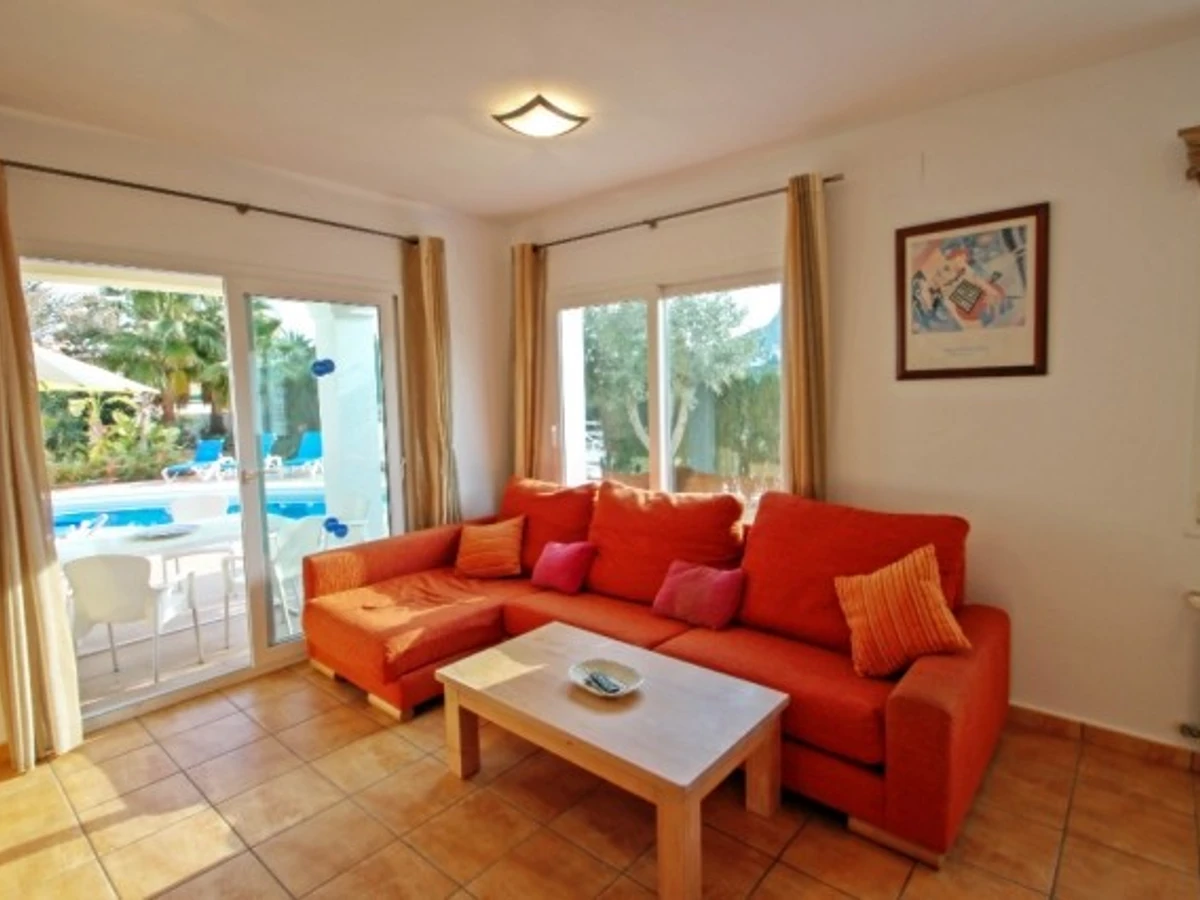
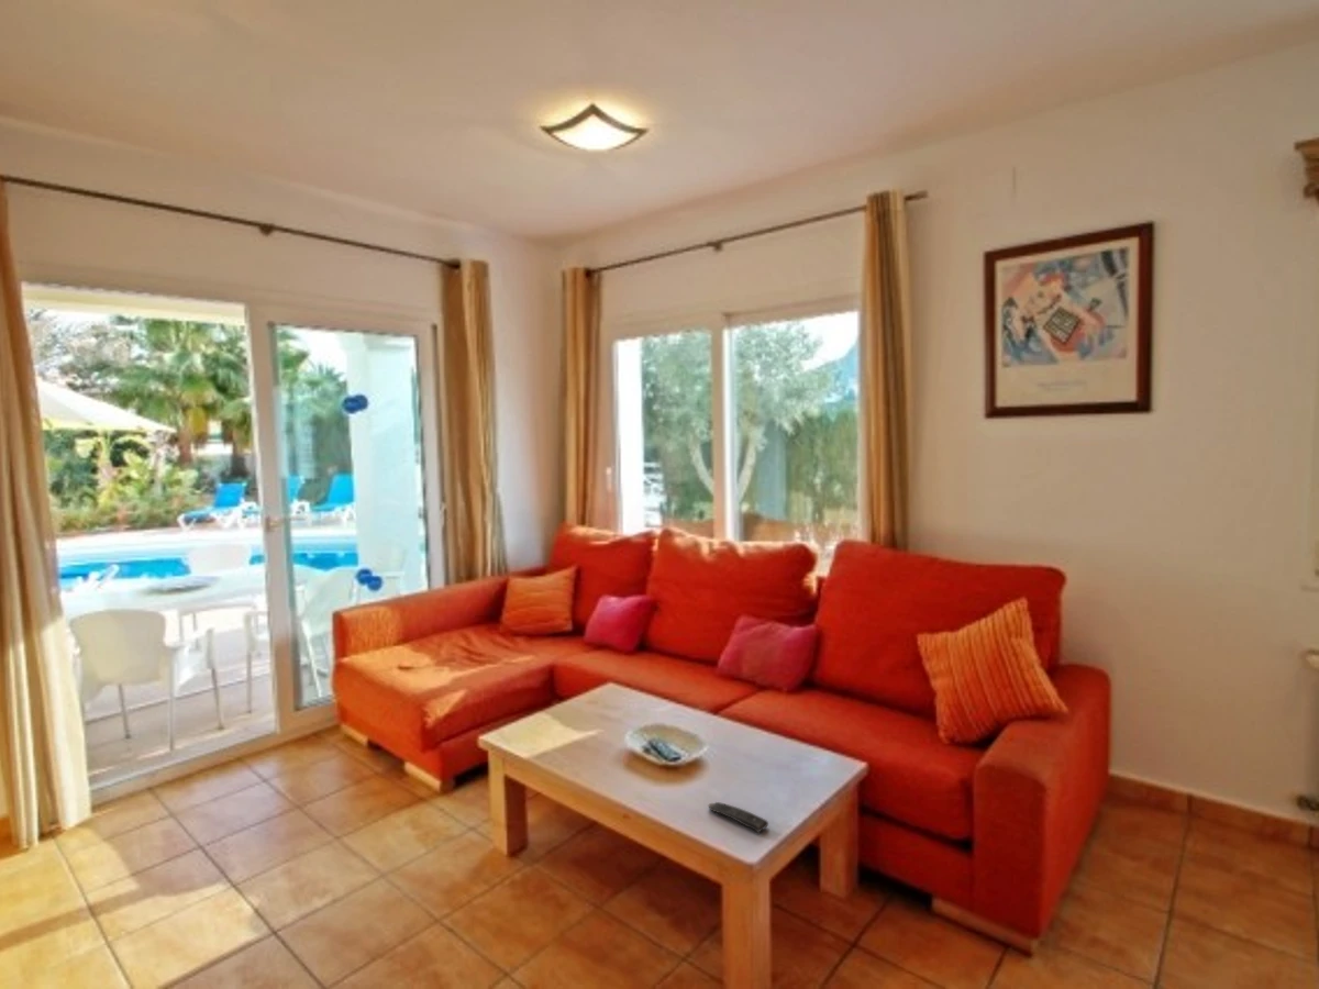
+ remote control [707,801,769,834]
